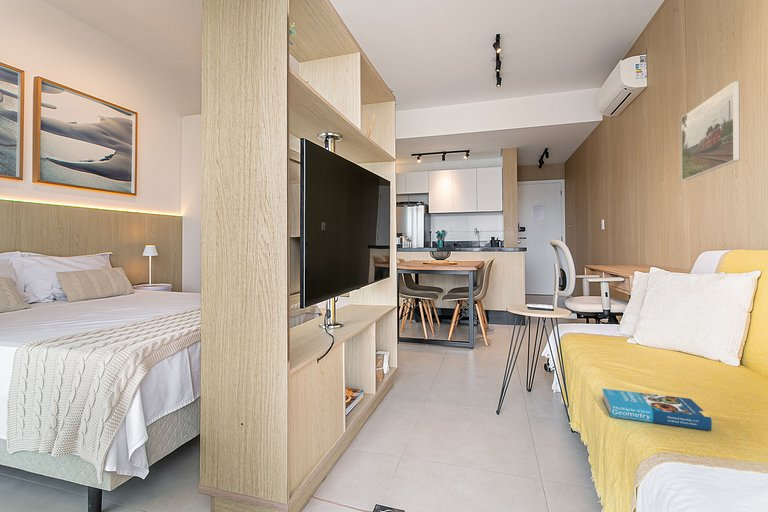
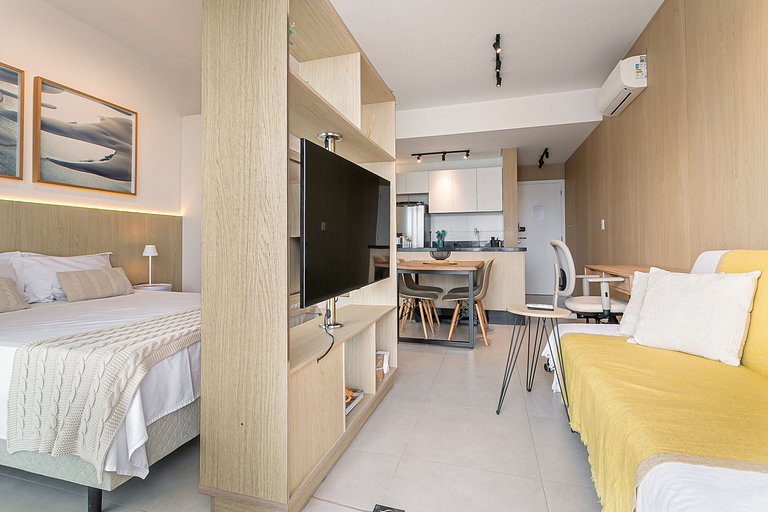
- book [601,388,713,432]
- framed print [681,80,741,181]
